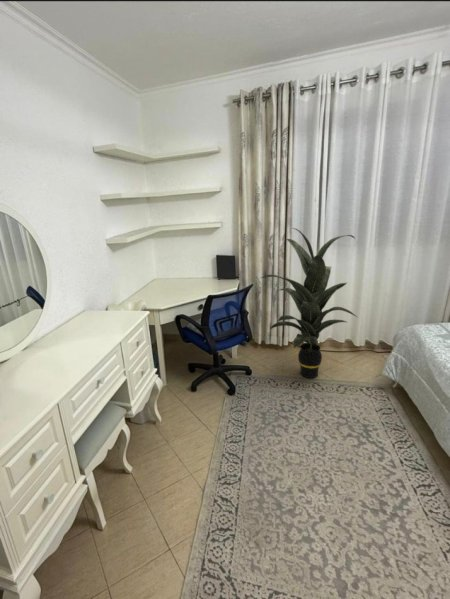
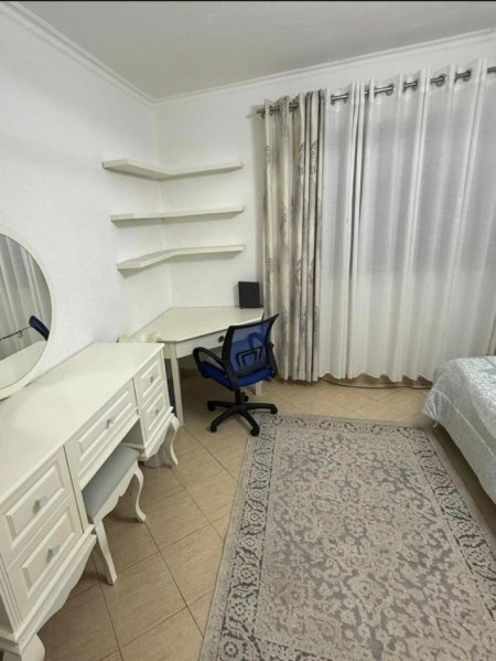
- indoor plant [260,227,358,379]
